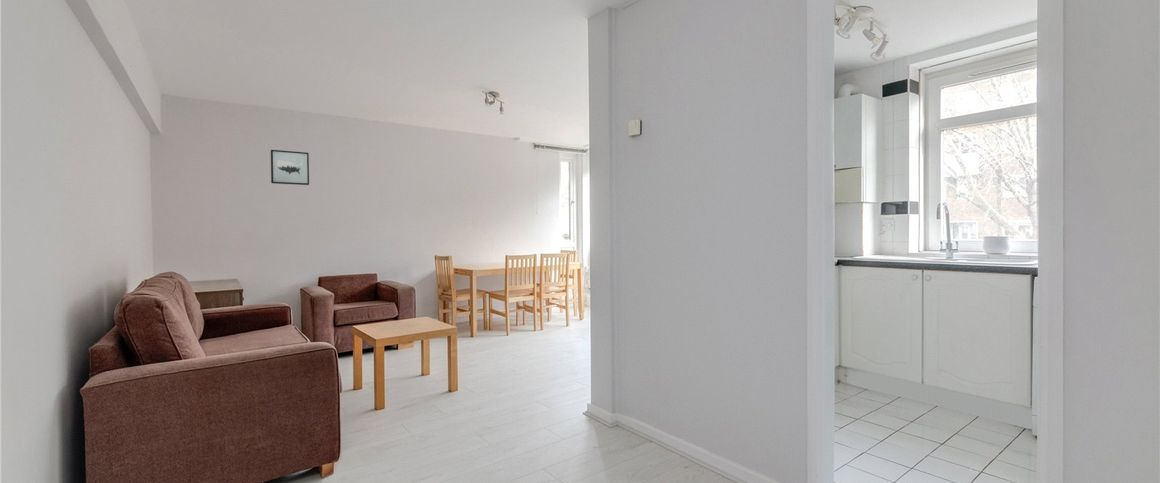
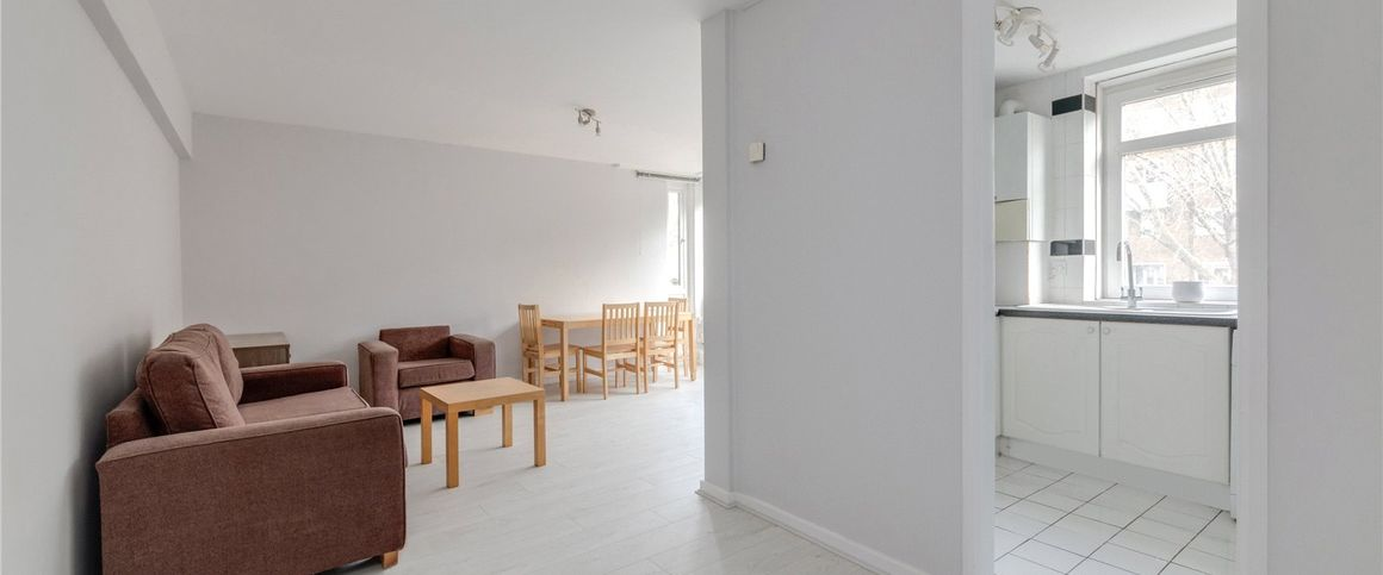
- wall art [270,149,310,186]
